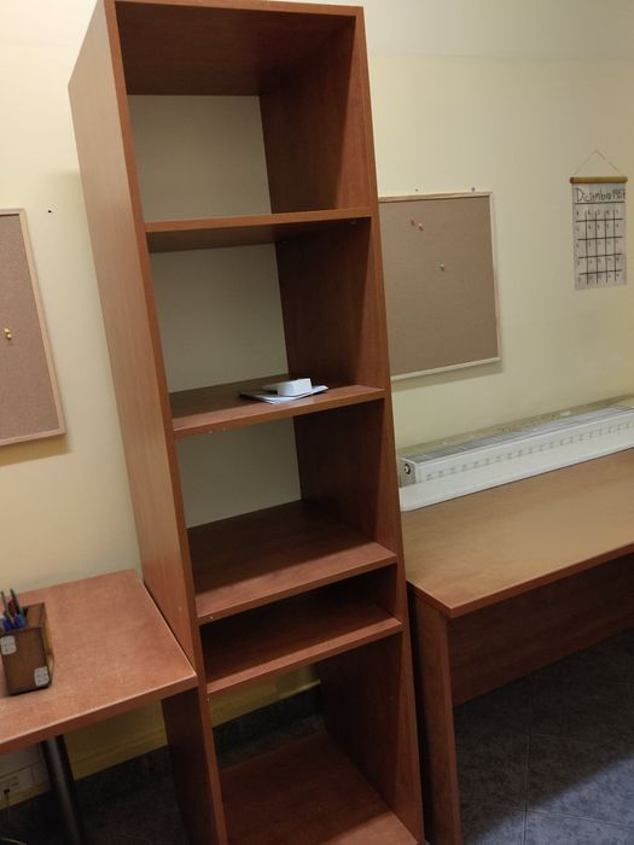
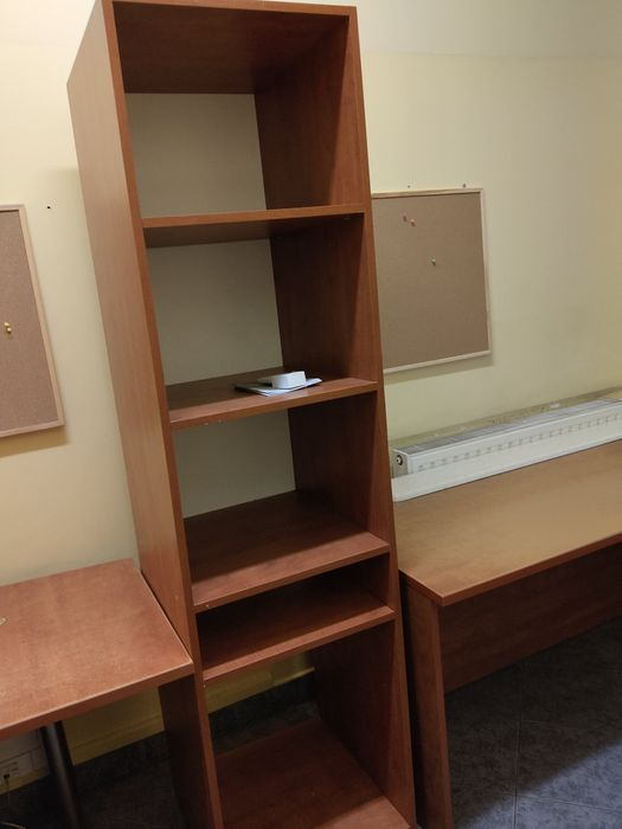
- desk organizer [0,588,56,695]
- calendar [569,150,629,292]
